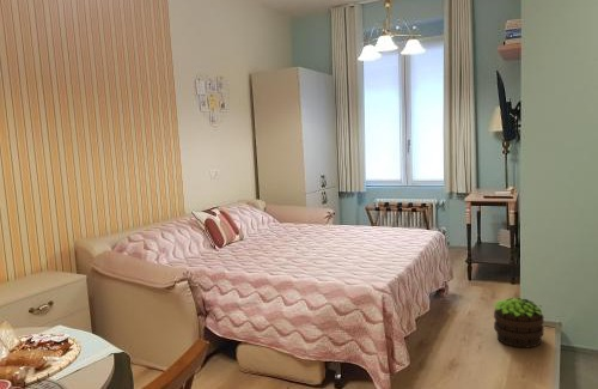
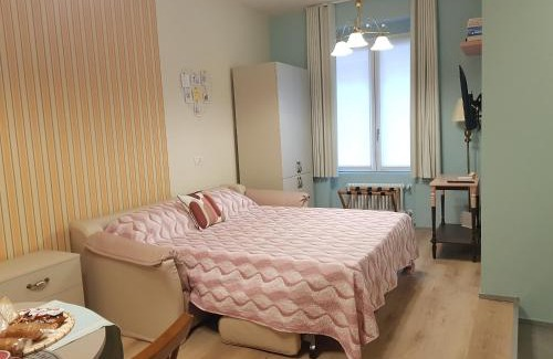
- potted plant [493,297,544,350]
